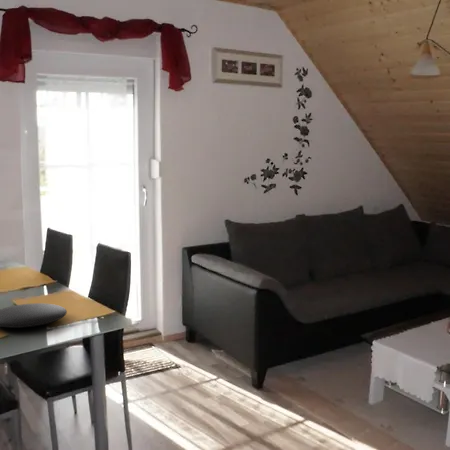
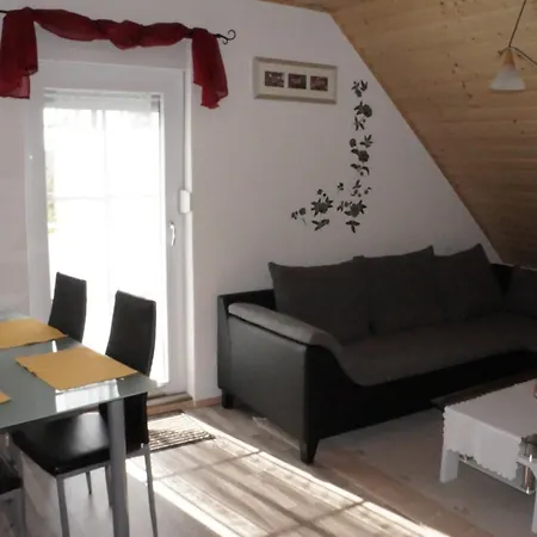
- plate [0,302,68,329]
